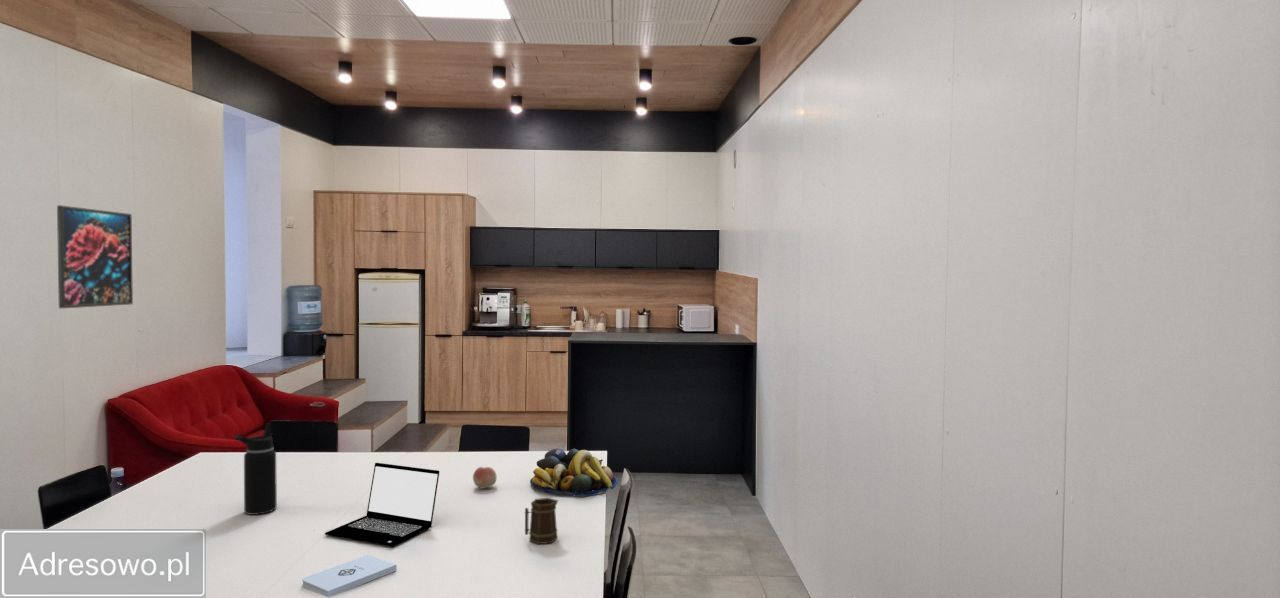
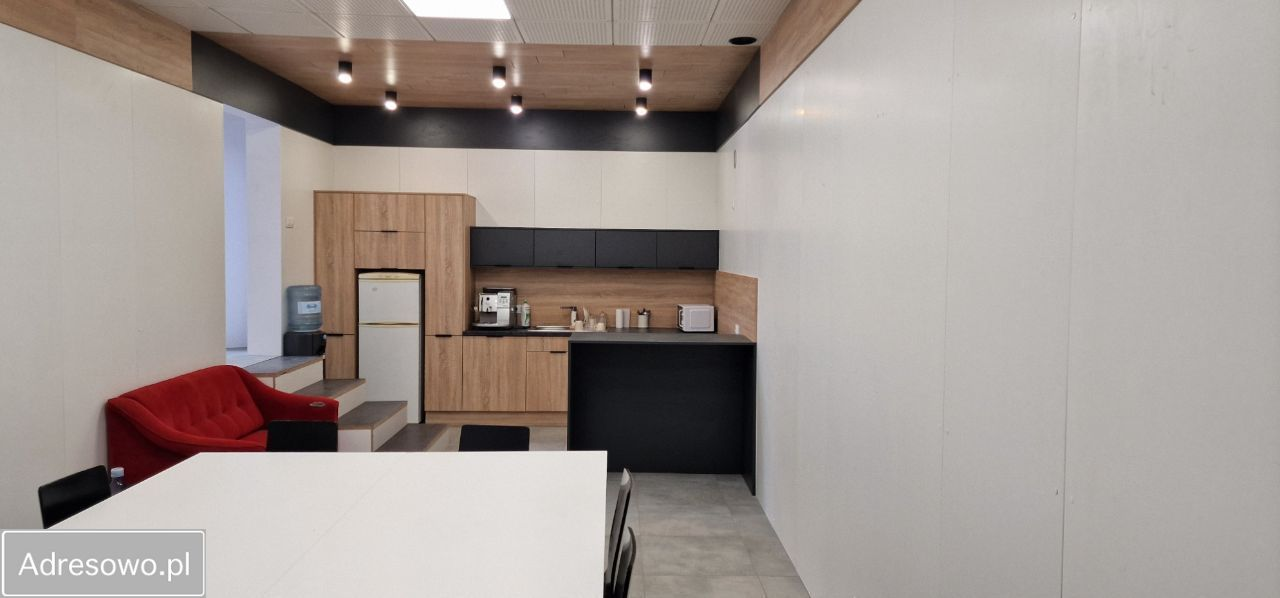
- fruit [472,466,498,490]
- mug [524,497,559,545]
- notepad [301,554,398,598]
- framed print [56,204,134,309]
- laptop computer [324,462,441,548]
- water bottle [233,422,278,516]
- fruit bowl [529,447,618,498]
